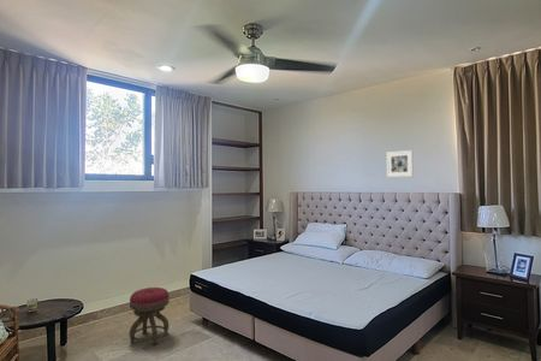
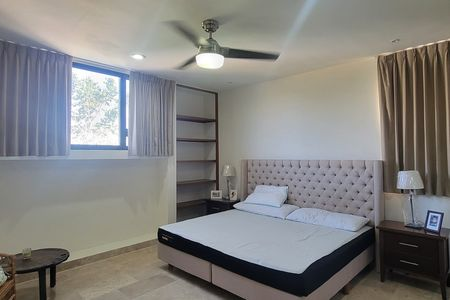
- stool [129,286,170,347]
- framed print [386,149,415,178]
